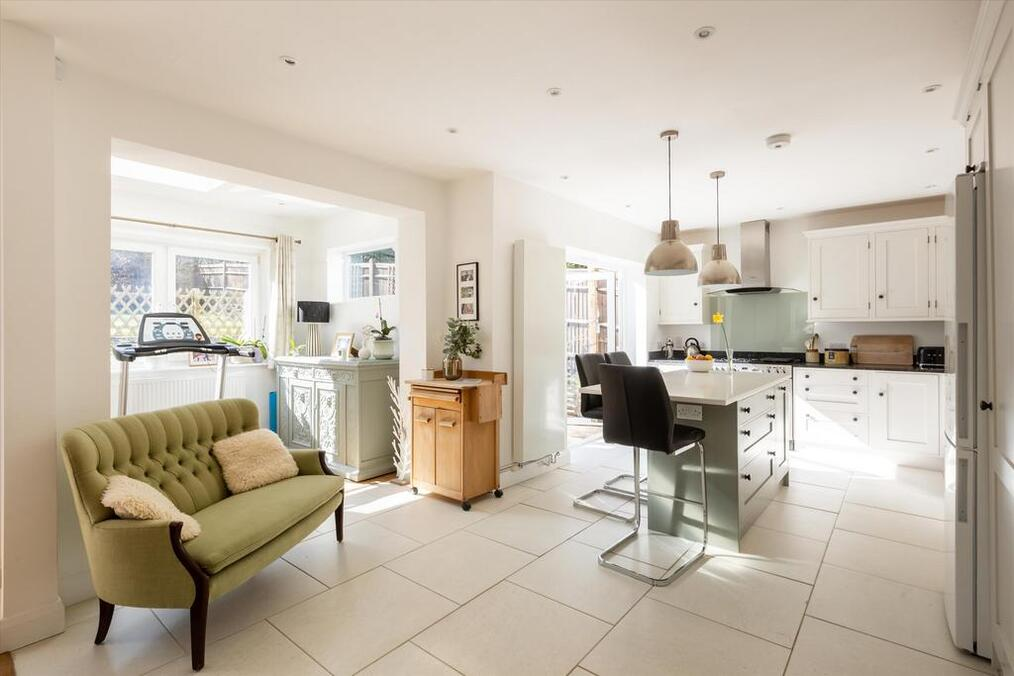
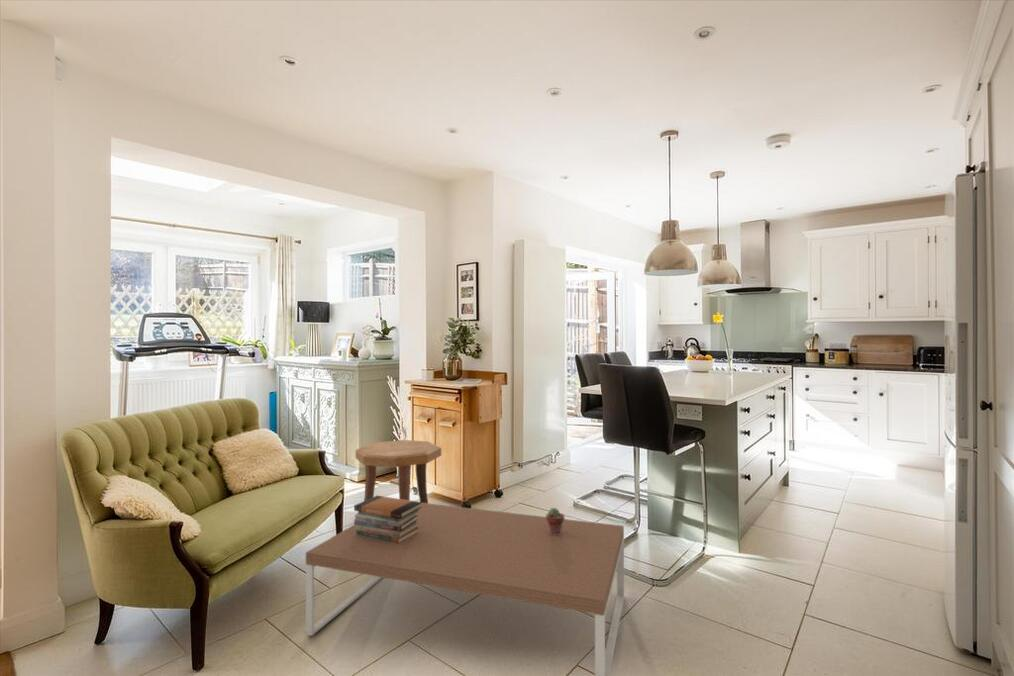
+ coffee table [305,503,625,676]
+ book stack [353,495,422,544]
+ side table [355,439,442,504]
+ potted succulent [545,507,566,535]
